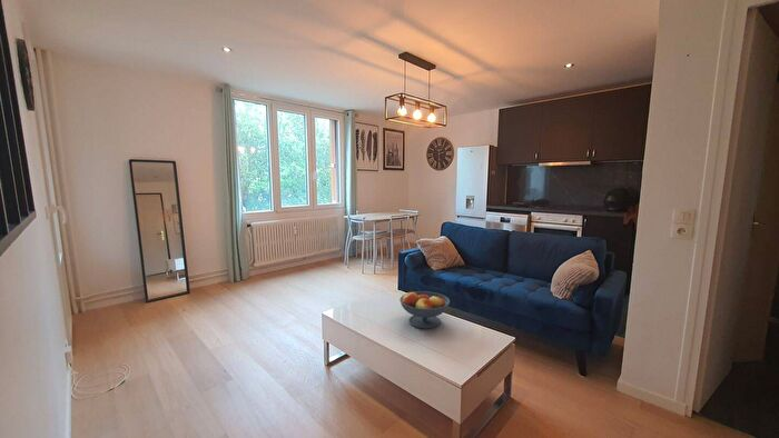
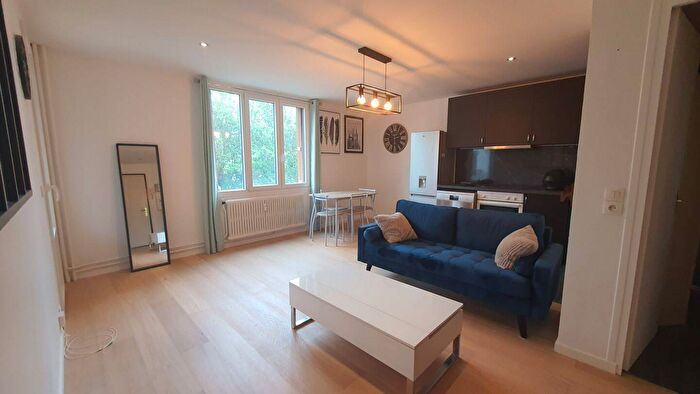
- fruit bowl [398,290,451,329]
